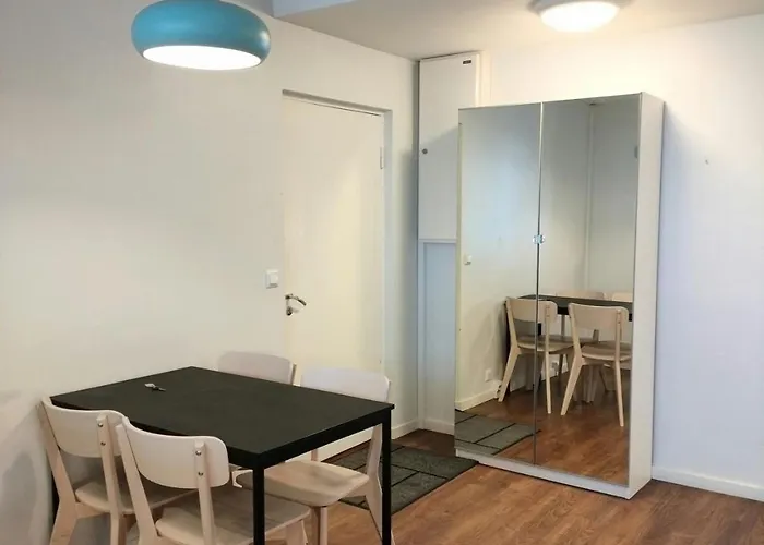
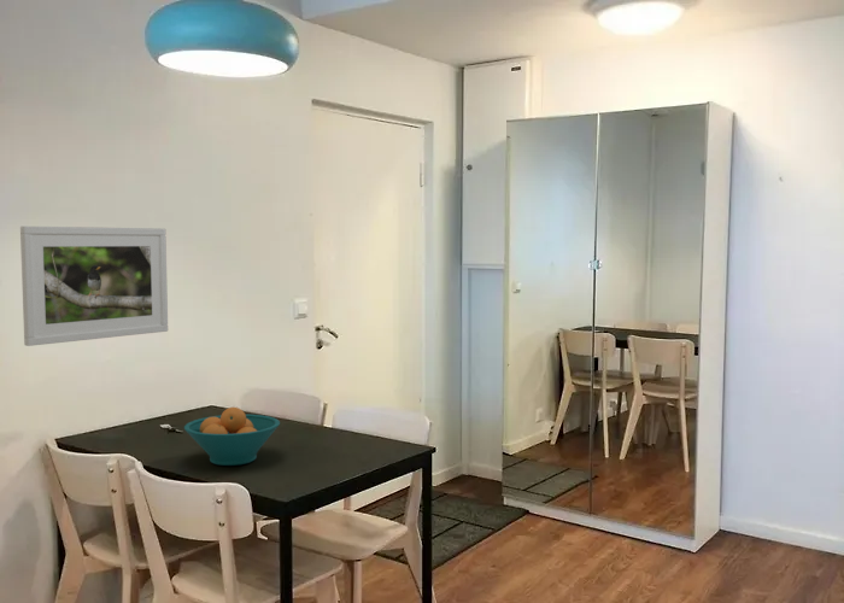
+ fruit bowl [183,406,281,467]
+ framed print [19,226,169,347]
